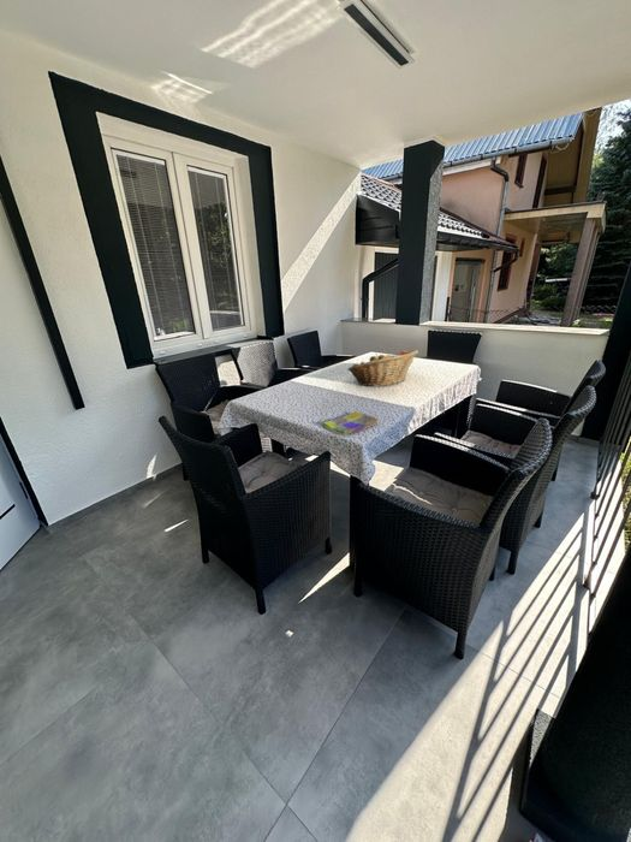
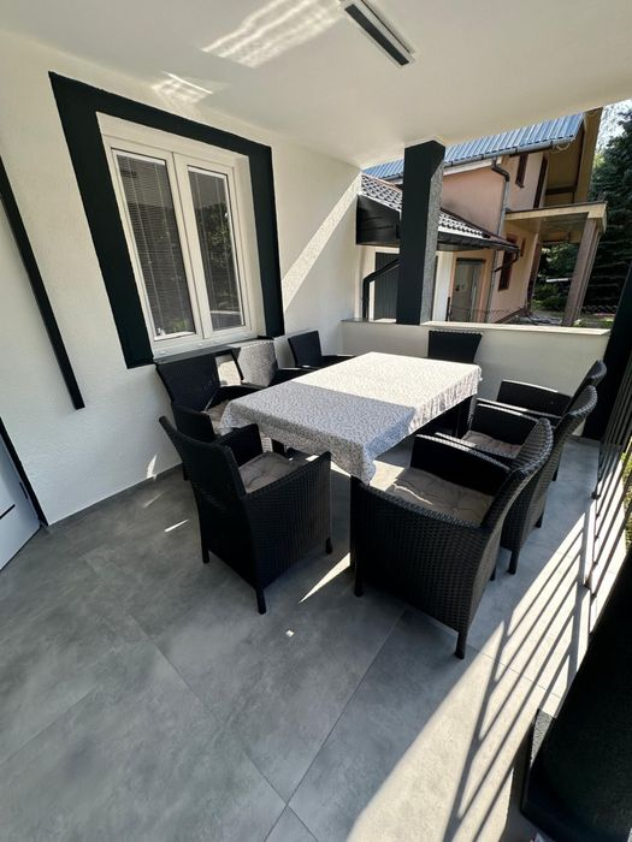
- fruit basket [346,349,419,387]
- dish towel [321,410,380,437]
